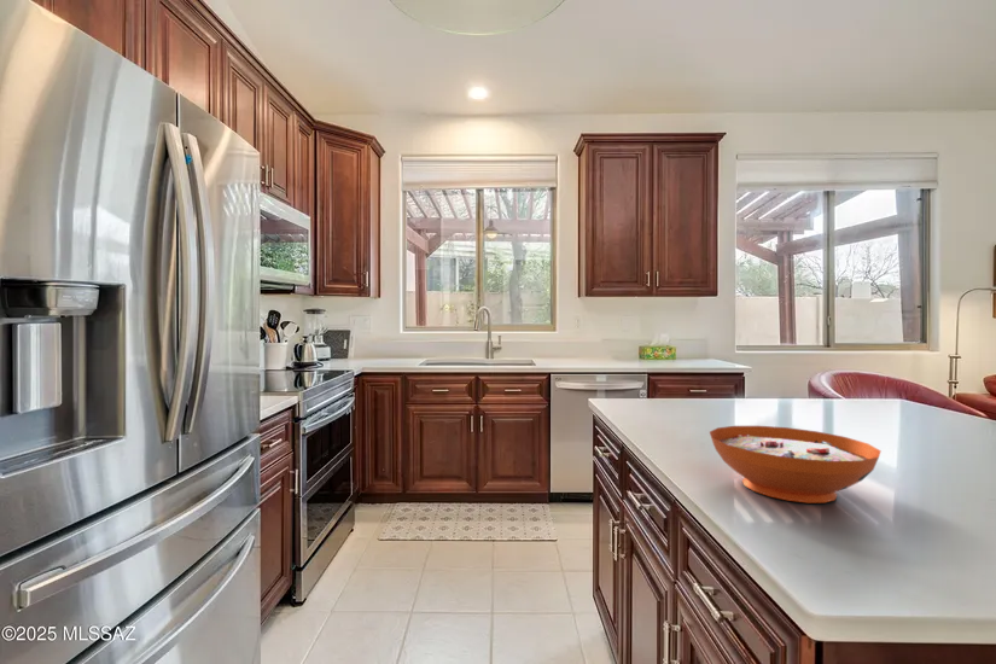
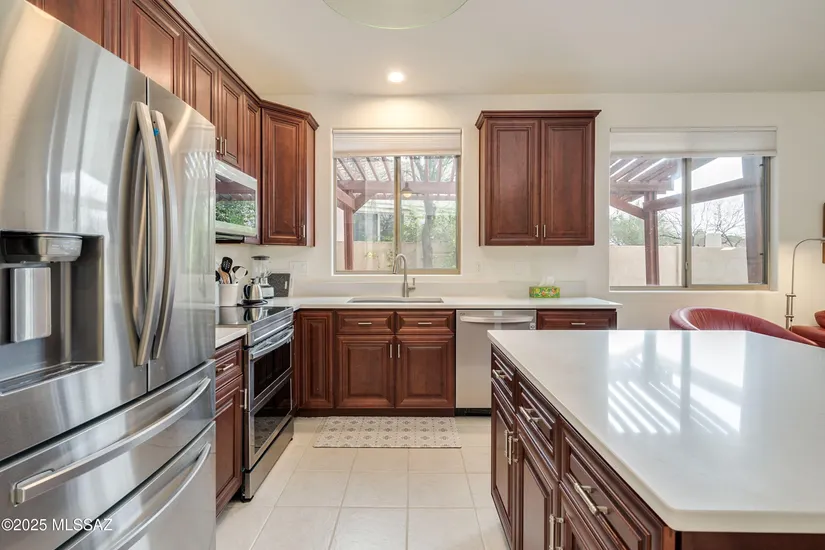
- decorative bowl [709,425,883,503]
